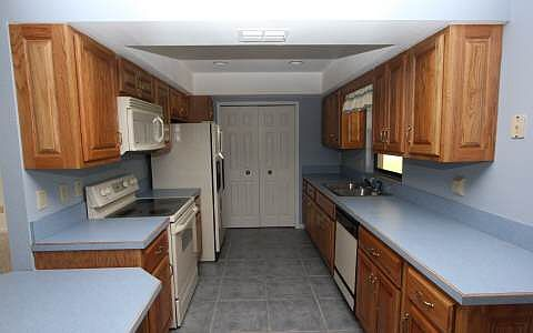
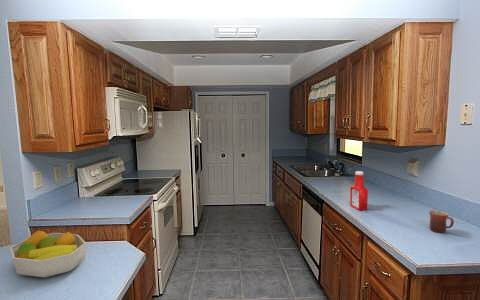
+ soap bottle [349,170,369,212]
+ fruit bowl [9,230,87,278]
+ mug [428,209,455,234]
